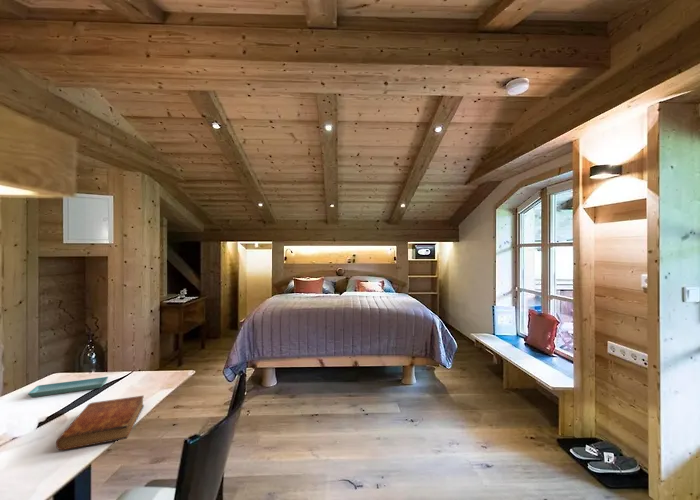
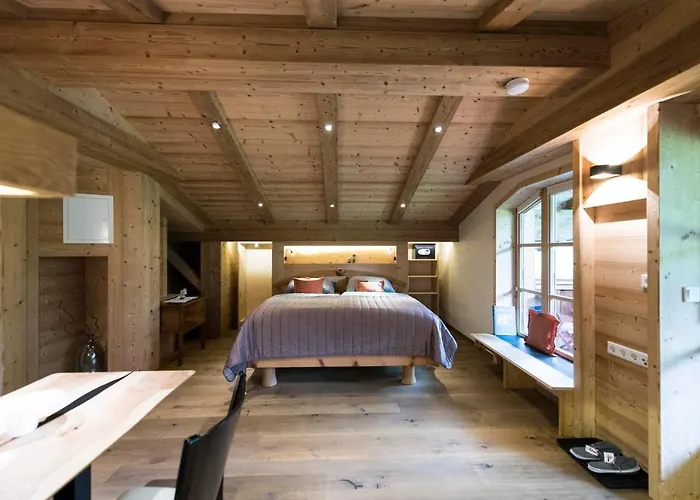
- saucer [27,376,109,398]
- bible [55,395,145,451]
